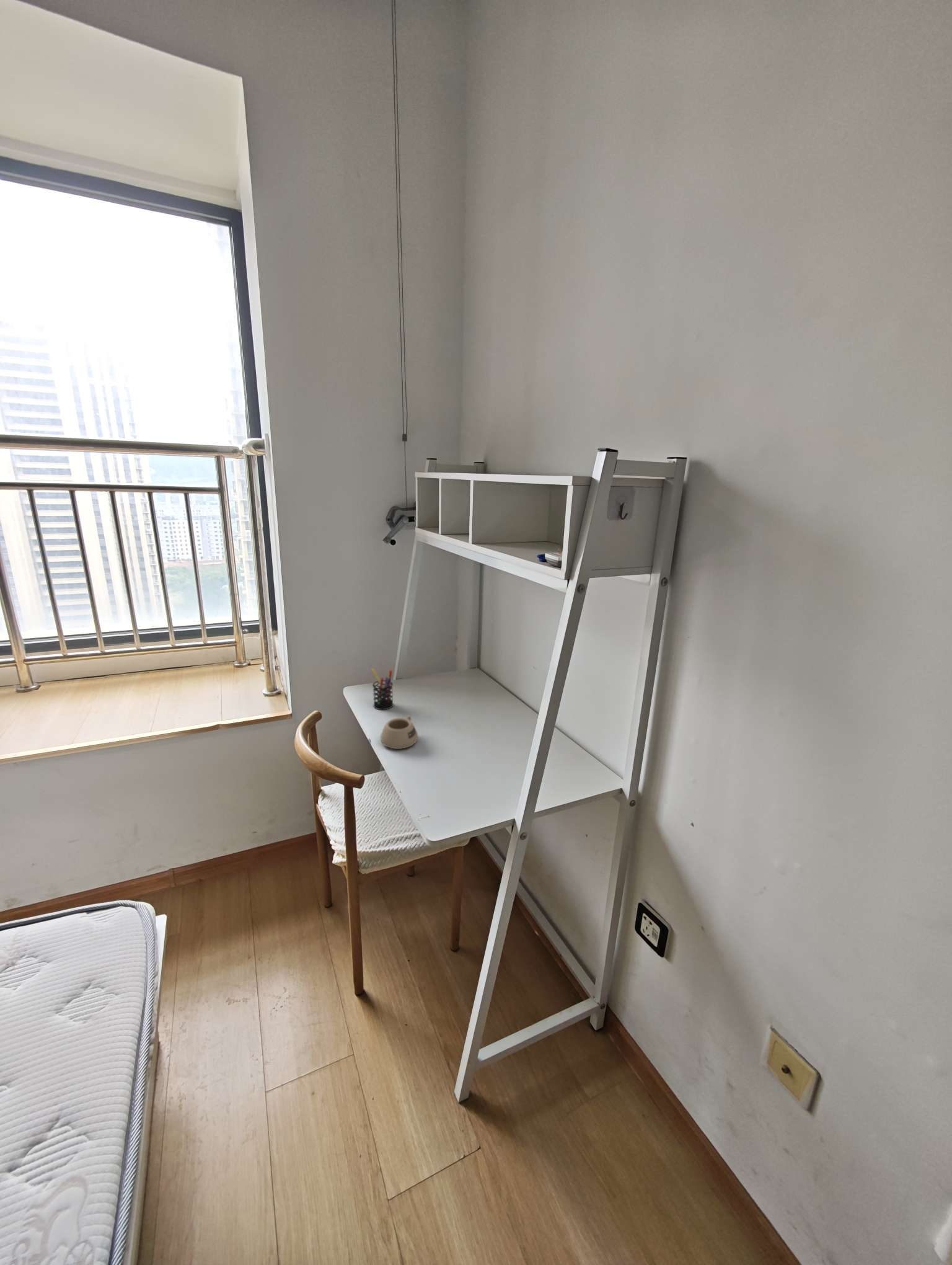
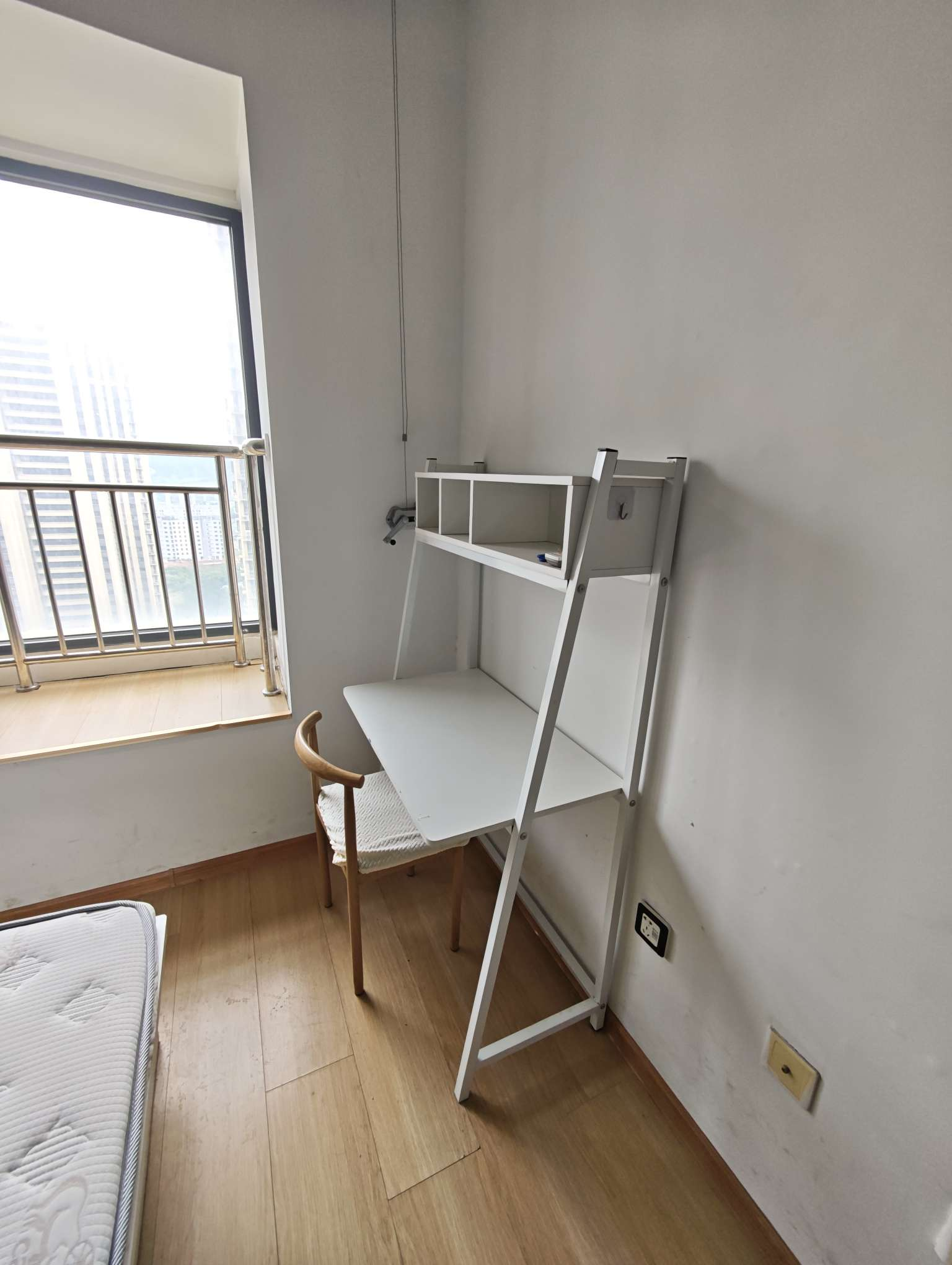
- pen holder [371,668,394,711]
- mug [380,715,418,750]
